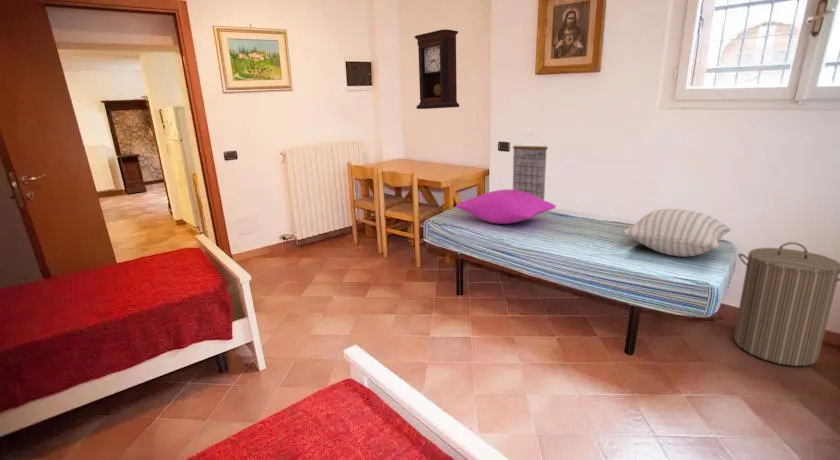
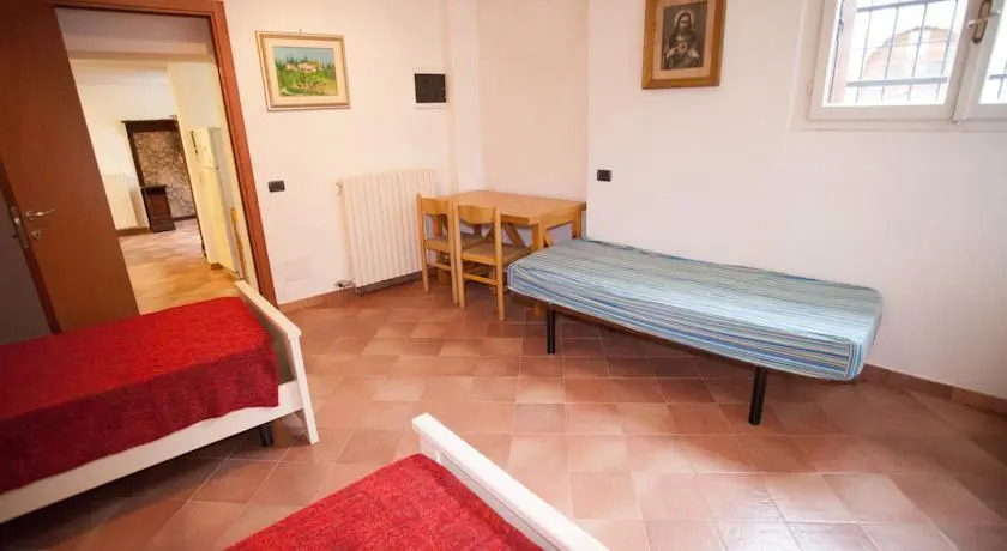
- laundry hamper [733,241,840,367]
- pillow [623,208,731,258]
- cushion [455,188,557,225]
- calendar [512,132,549,201]
- pendulum clock [414,28,460,110]
